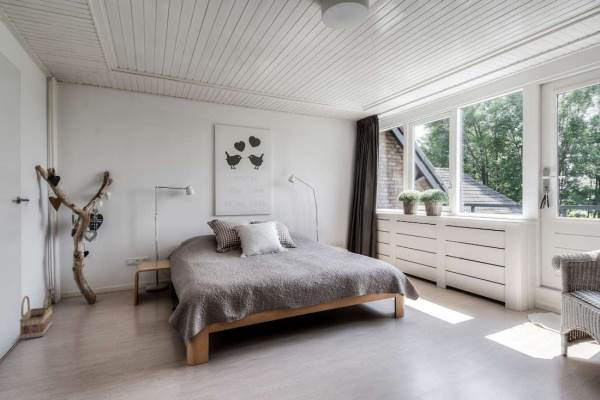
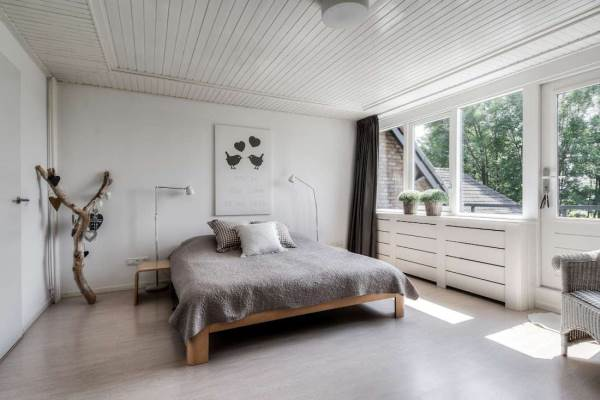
- basket [18,292,53,341]
